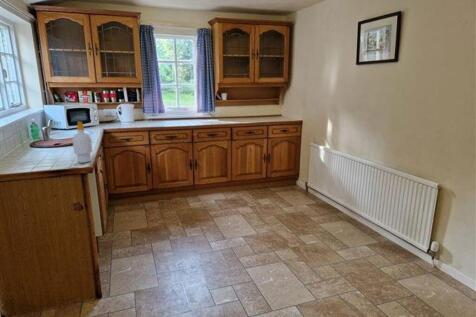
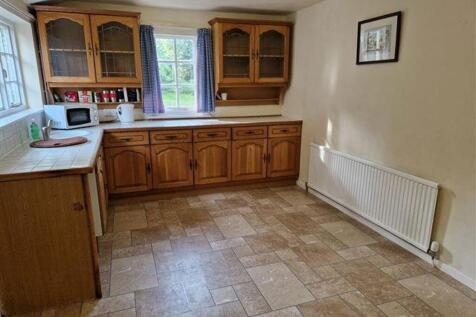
- soap bottle [72,121,94,164]
